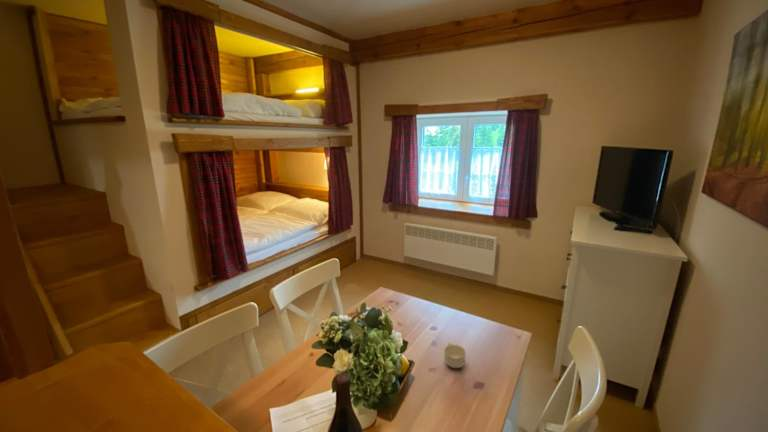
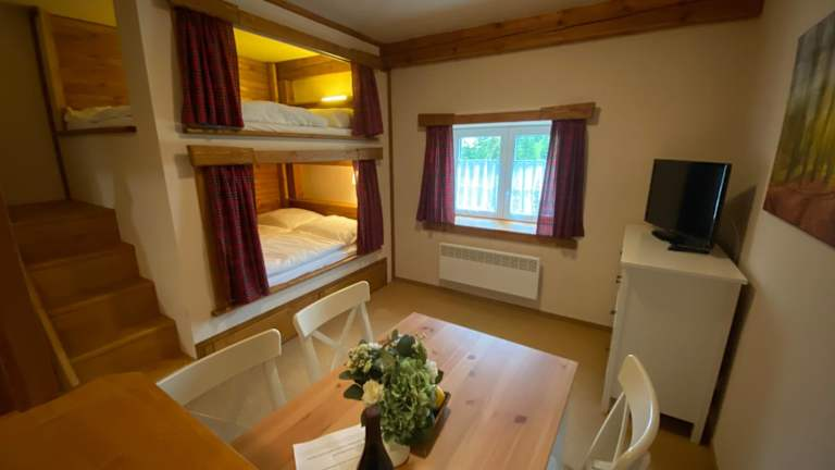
- cup [443,341,467,369]
